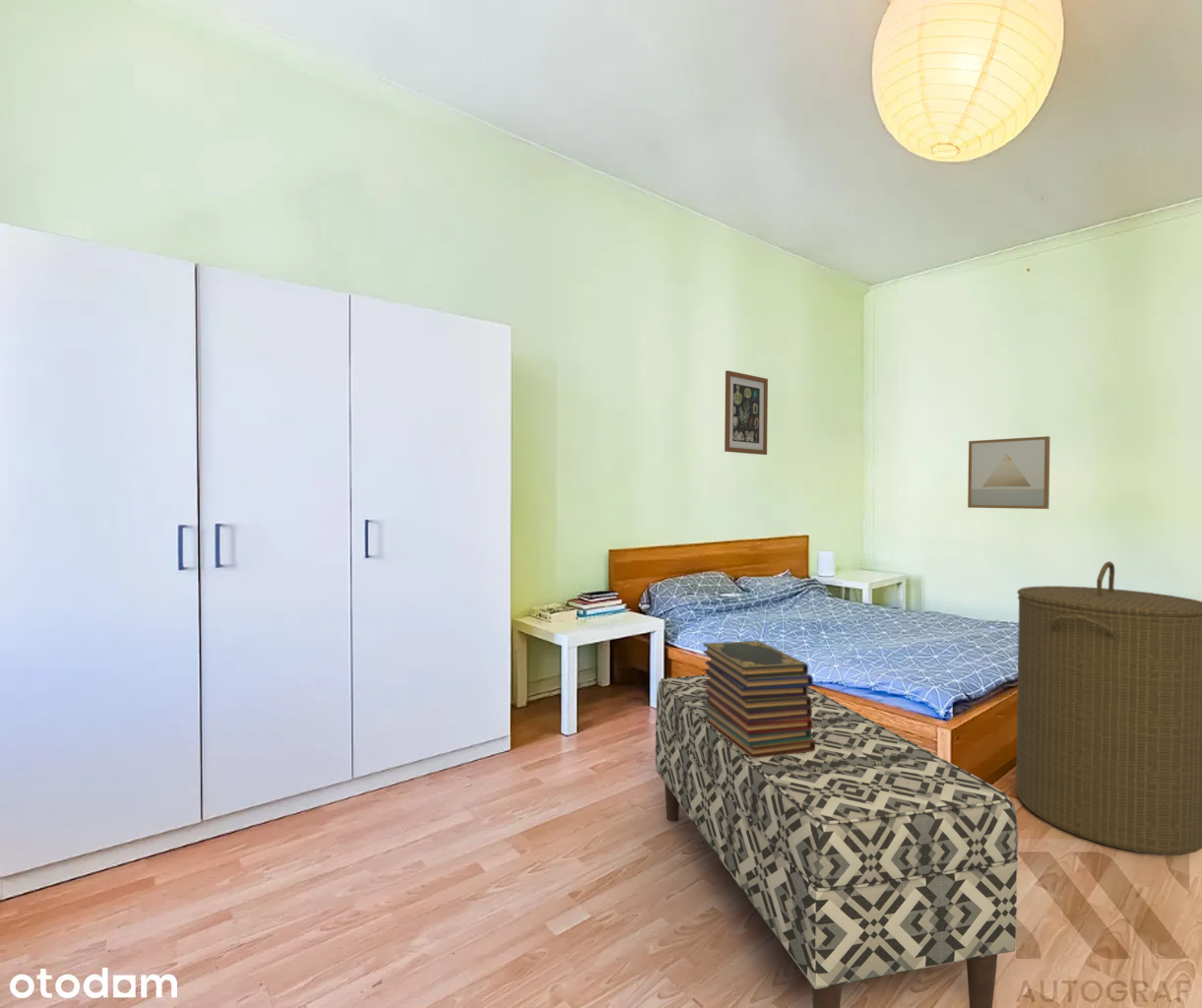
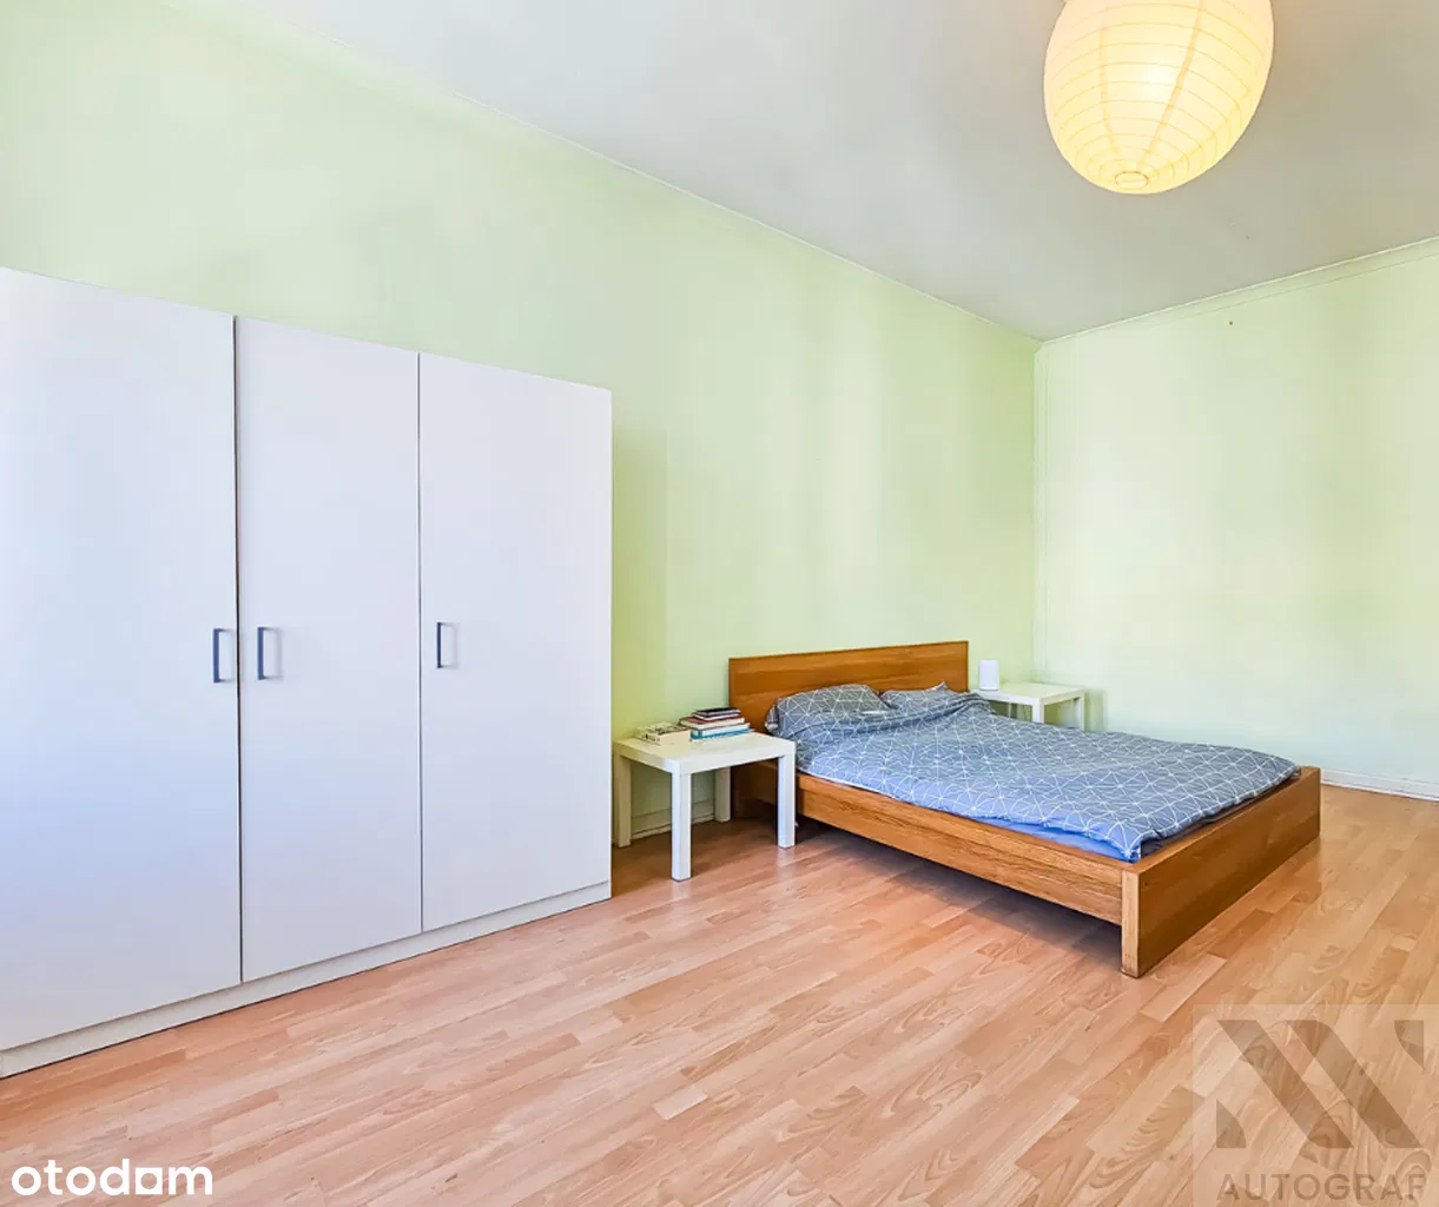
- wall art [967,435,1051,510]
- bench [655,674,1019,1008]
- wall art [724,369,769,456]
- book stack [702,640,815,758]
- laundry hamper [1015,560,1202,856]
